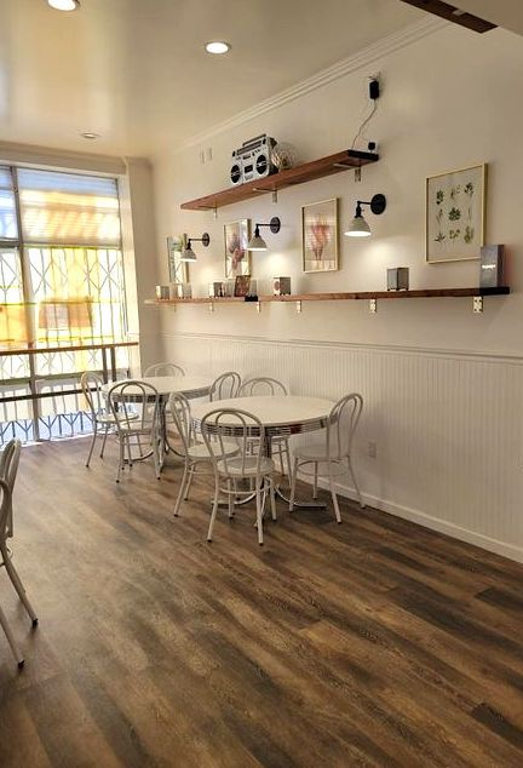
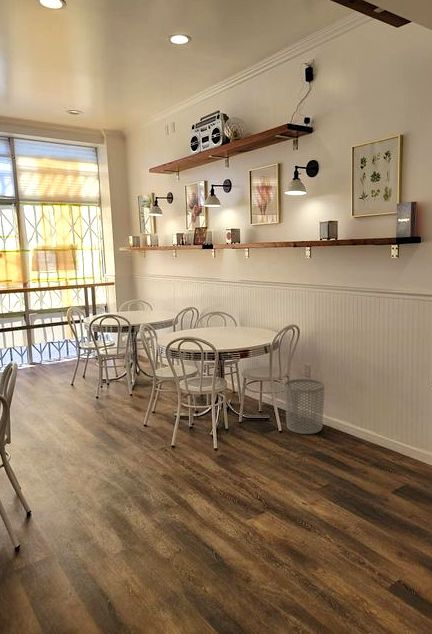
+ waste bin [284,378,325,435]
